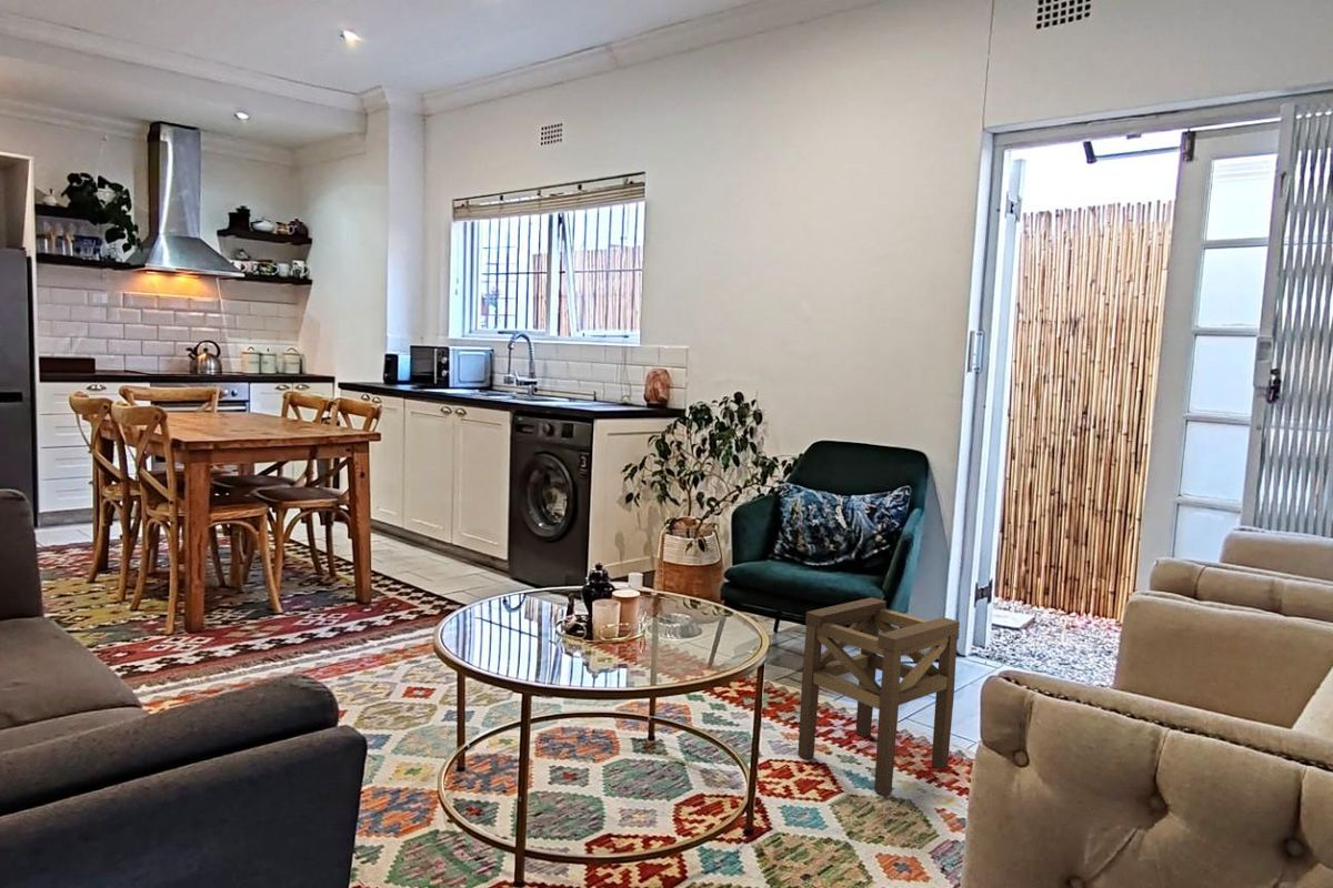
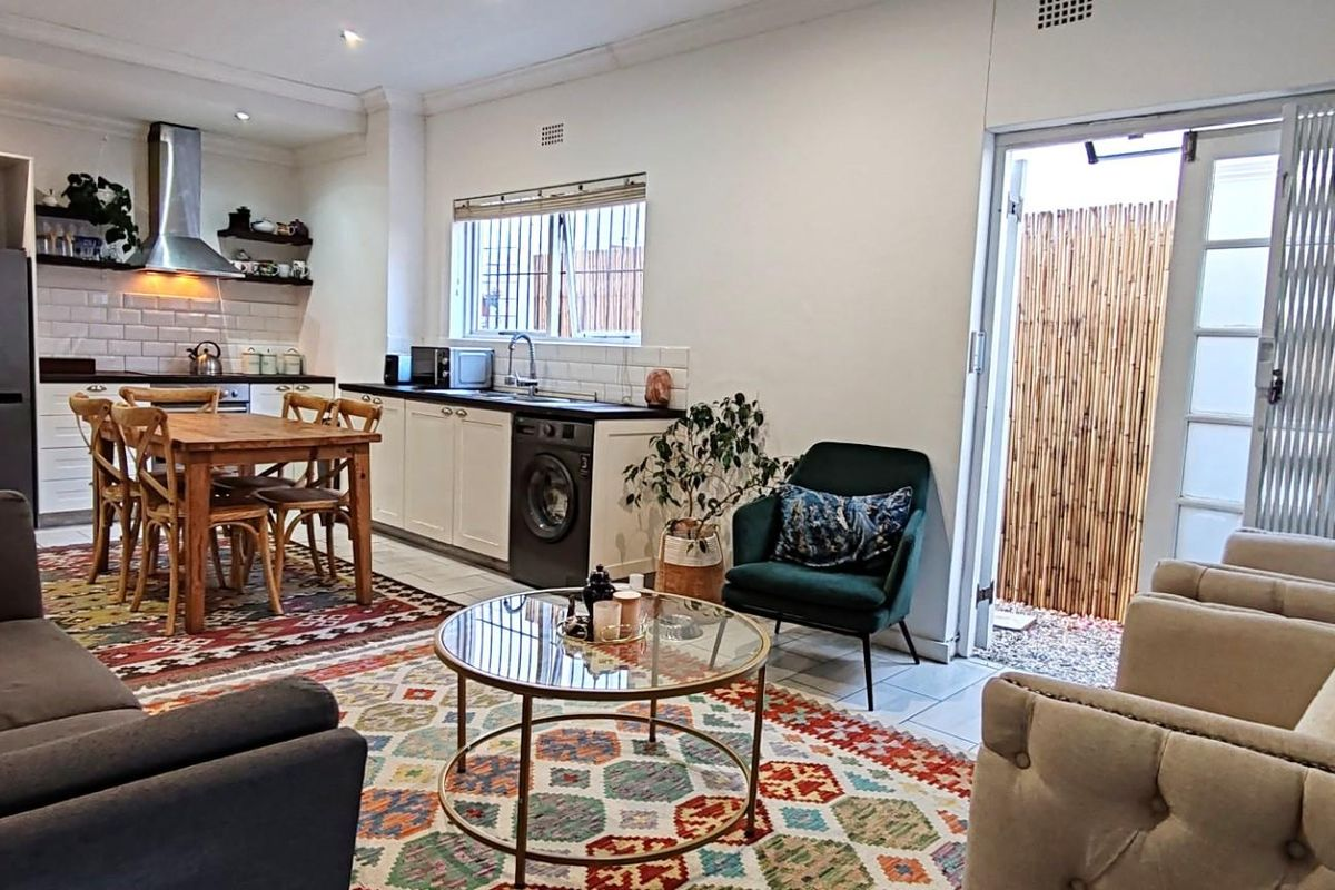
- stool [796,596,961,797]
